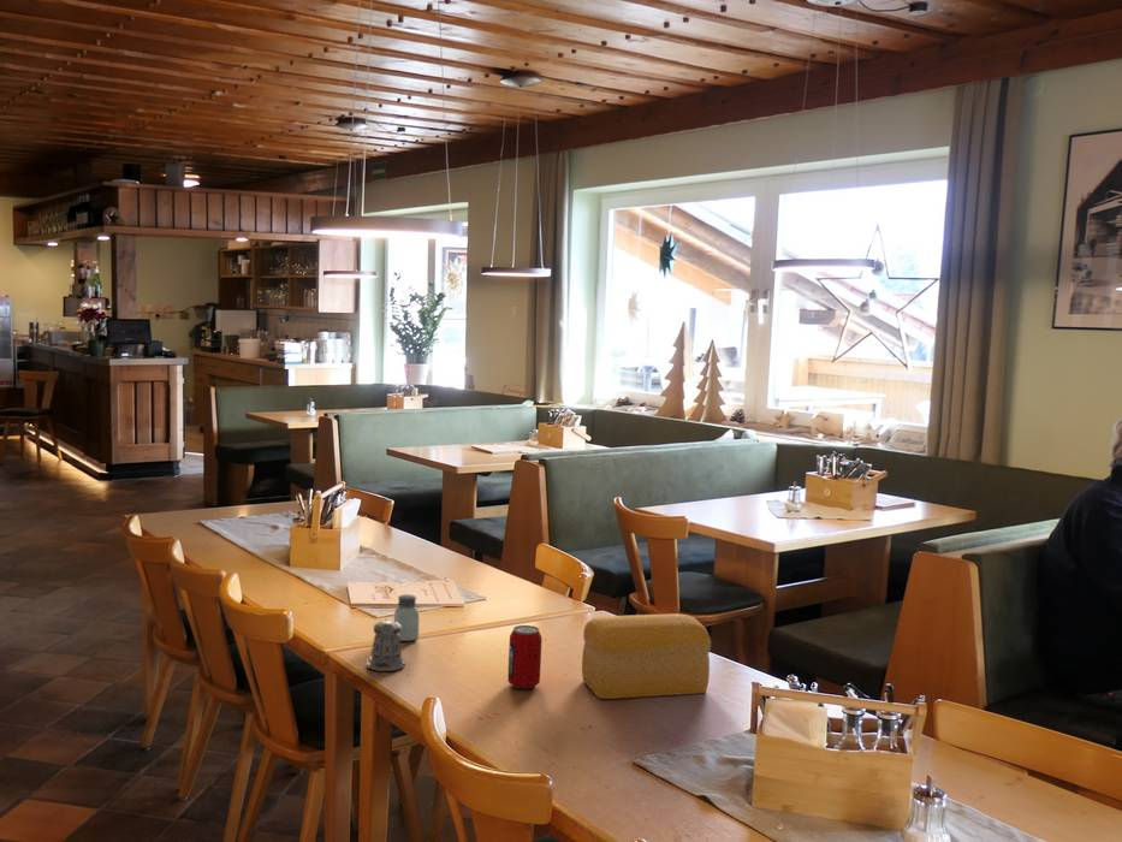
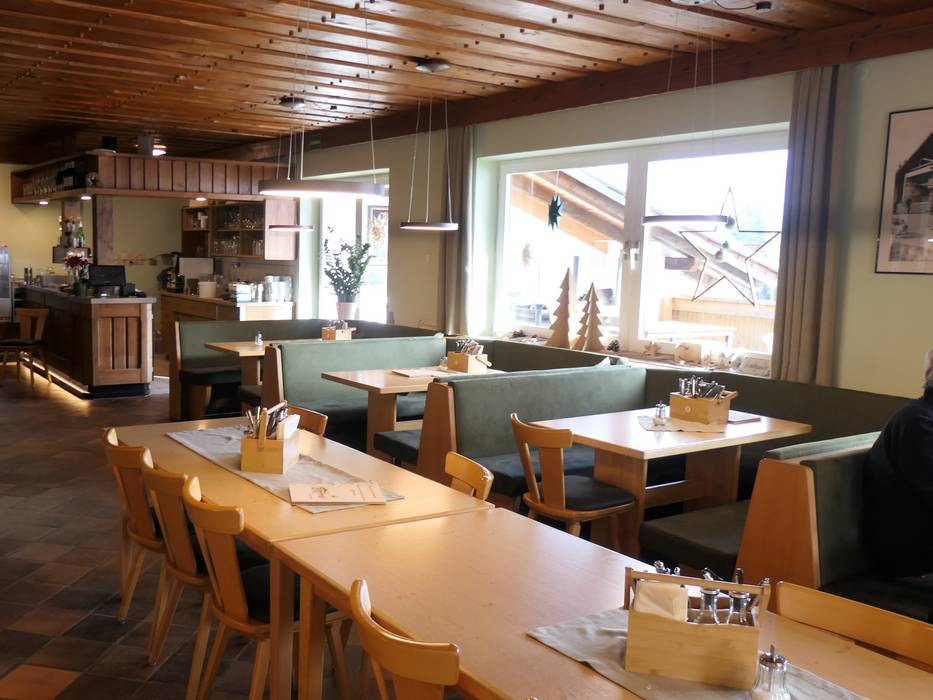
- bread [581,612,712,700]
- beverage can [506,624,542,690]
- saltshaker [393,593,420,642]
- pepper shaker [366,616,406,672]
